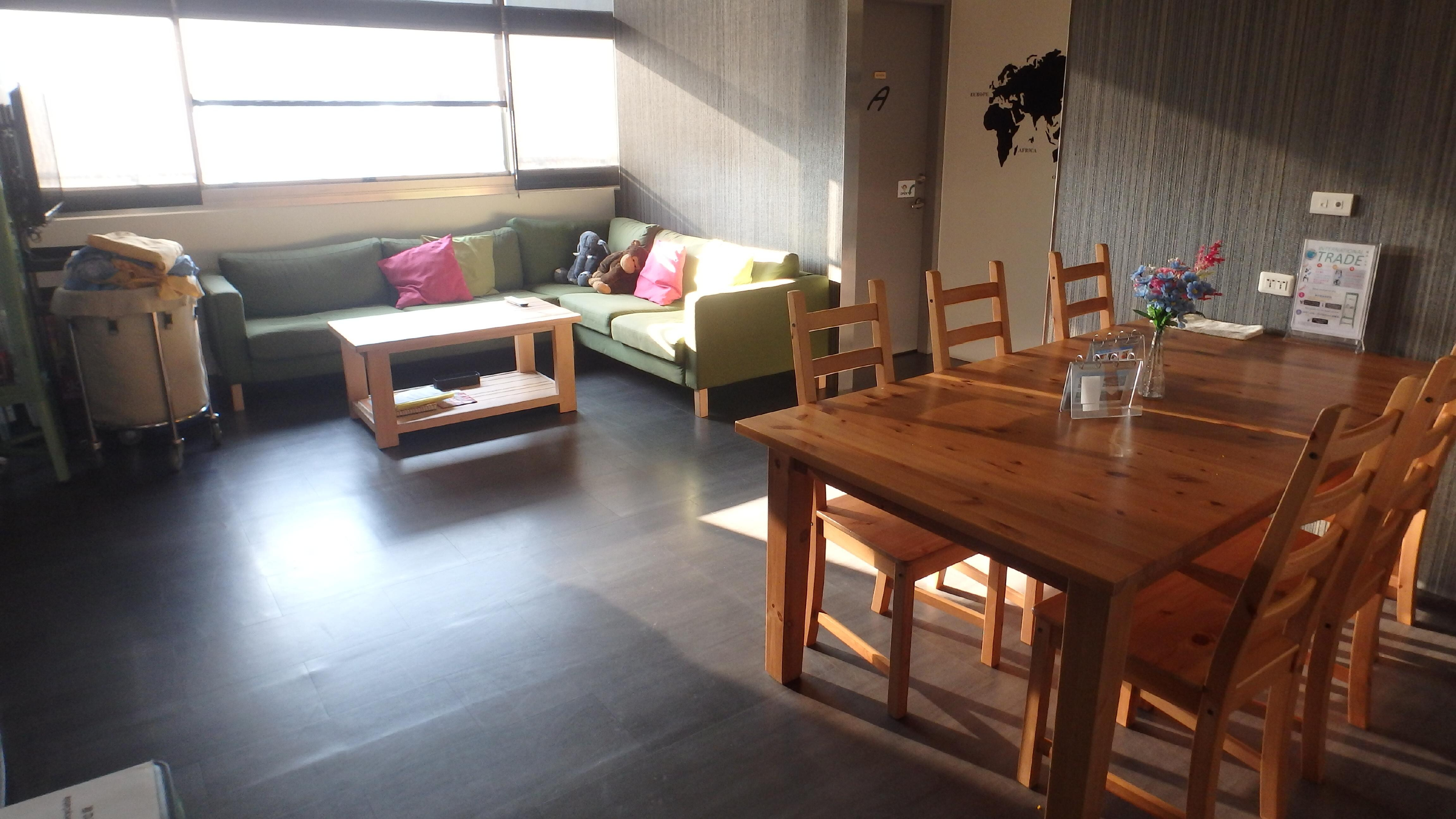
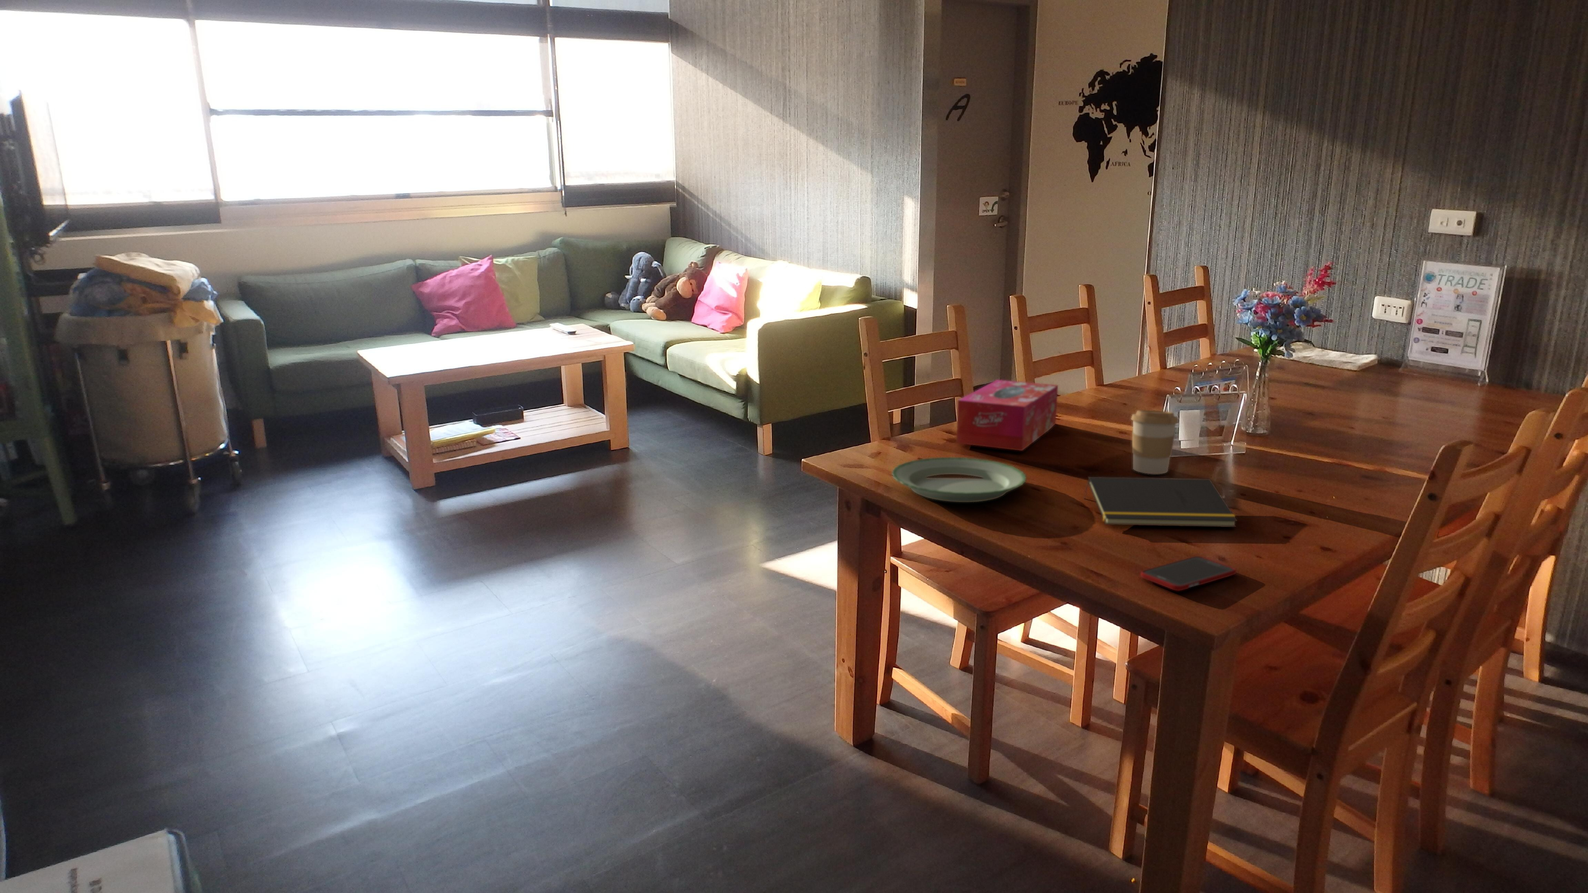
+ cell phone [1140,556,1237,591]
+ tissue box [957,379,1058,451]
+ coffee cup [1131,410,1179,474]
+ plate [891,457,1027,503]
+ notepad [1083,476,1238,528]
